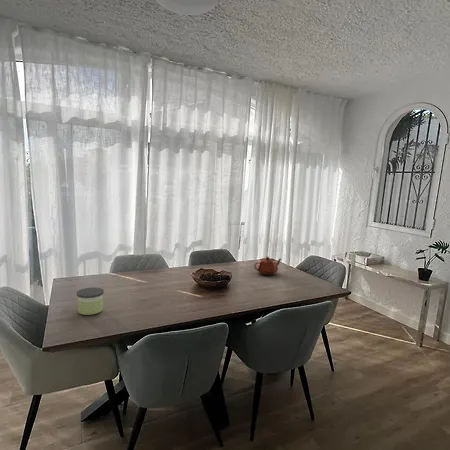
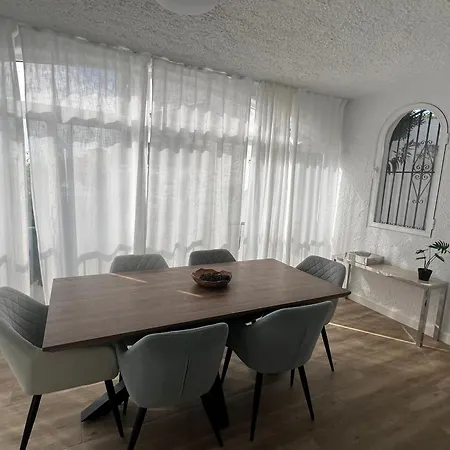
- teapot [253,256,283,276]
- candle [76,287,105,316]
